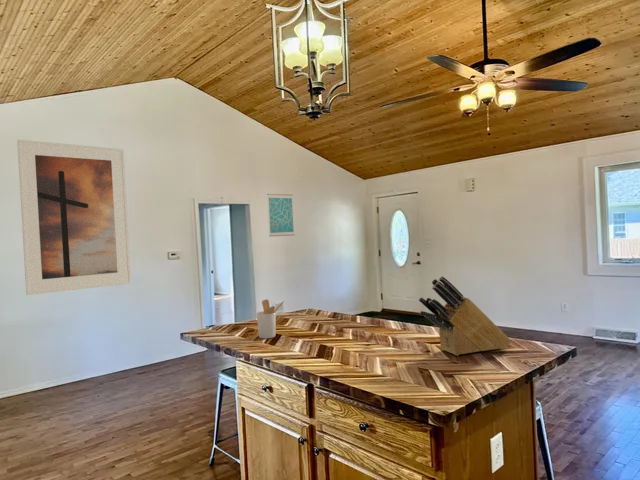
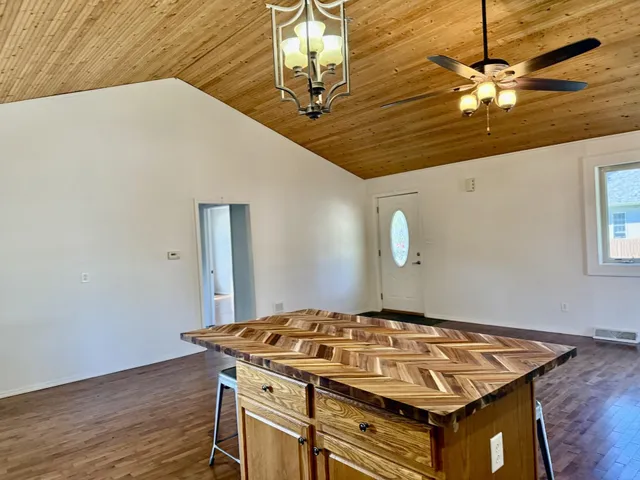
- knife block [418,275,512,356]
- wall art [266,193,296,238]
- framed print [16,139,132,296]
- utensil holder [256,298,285,339]
